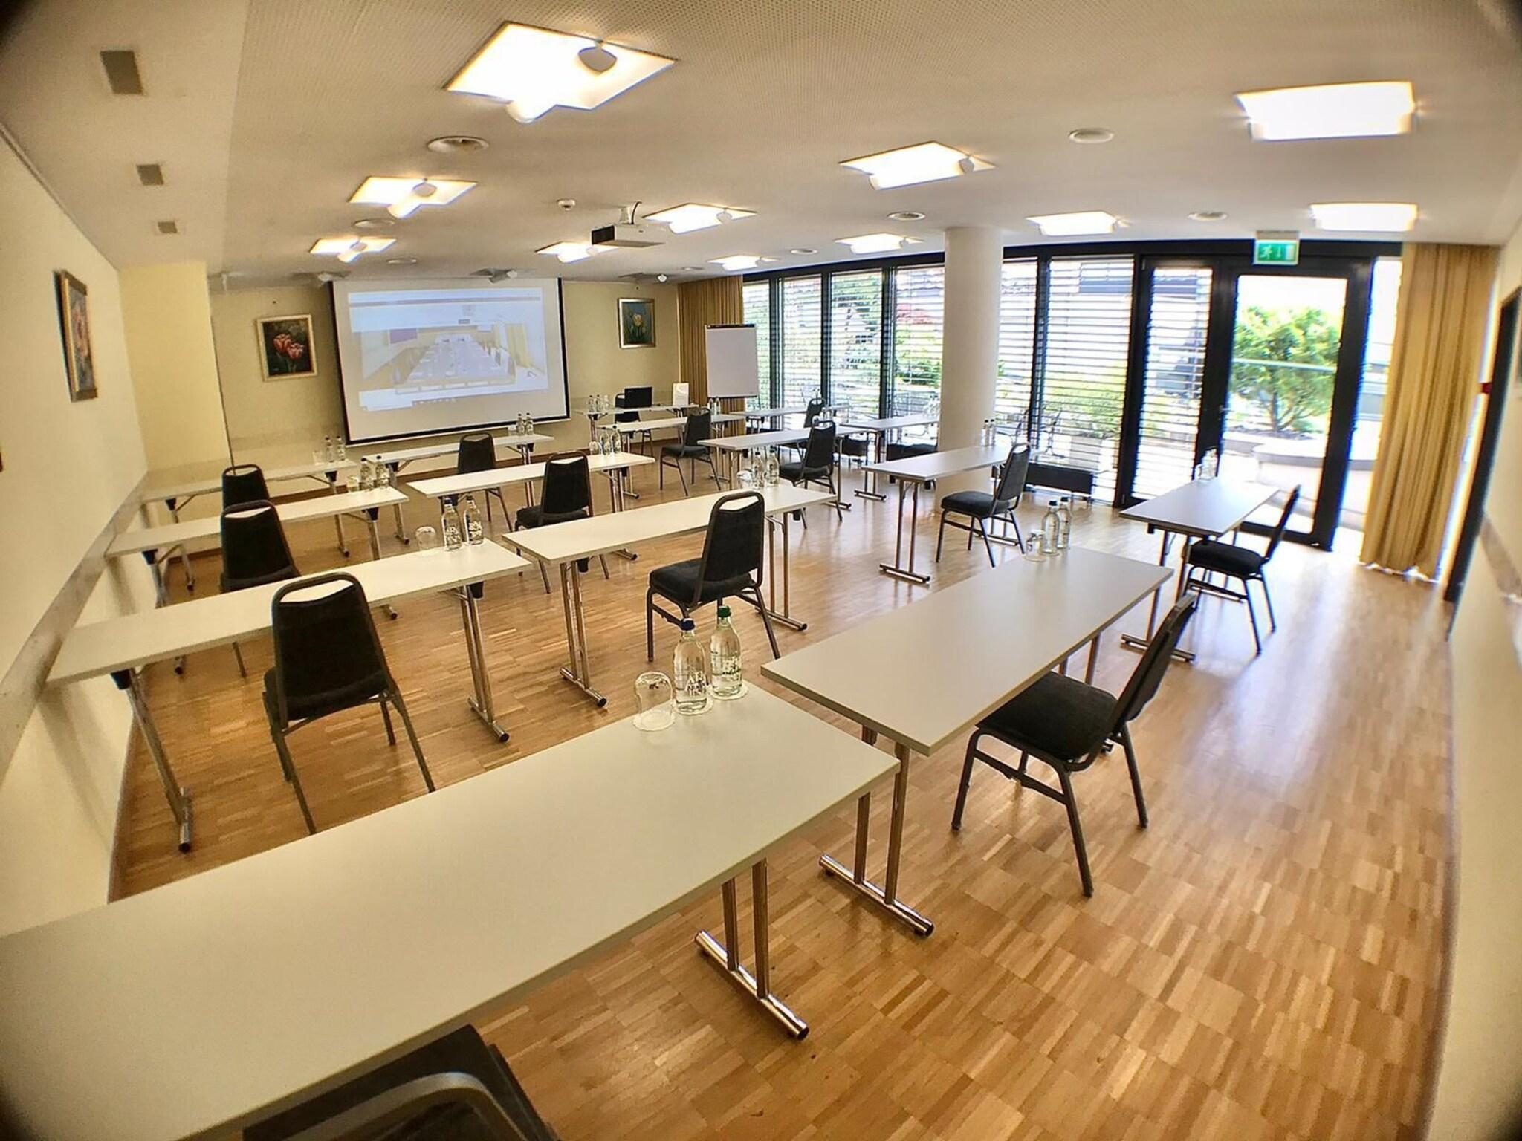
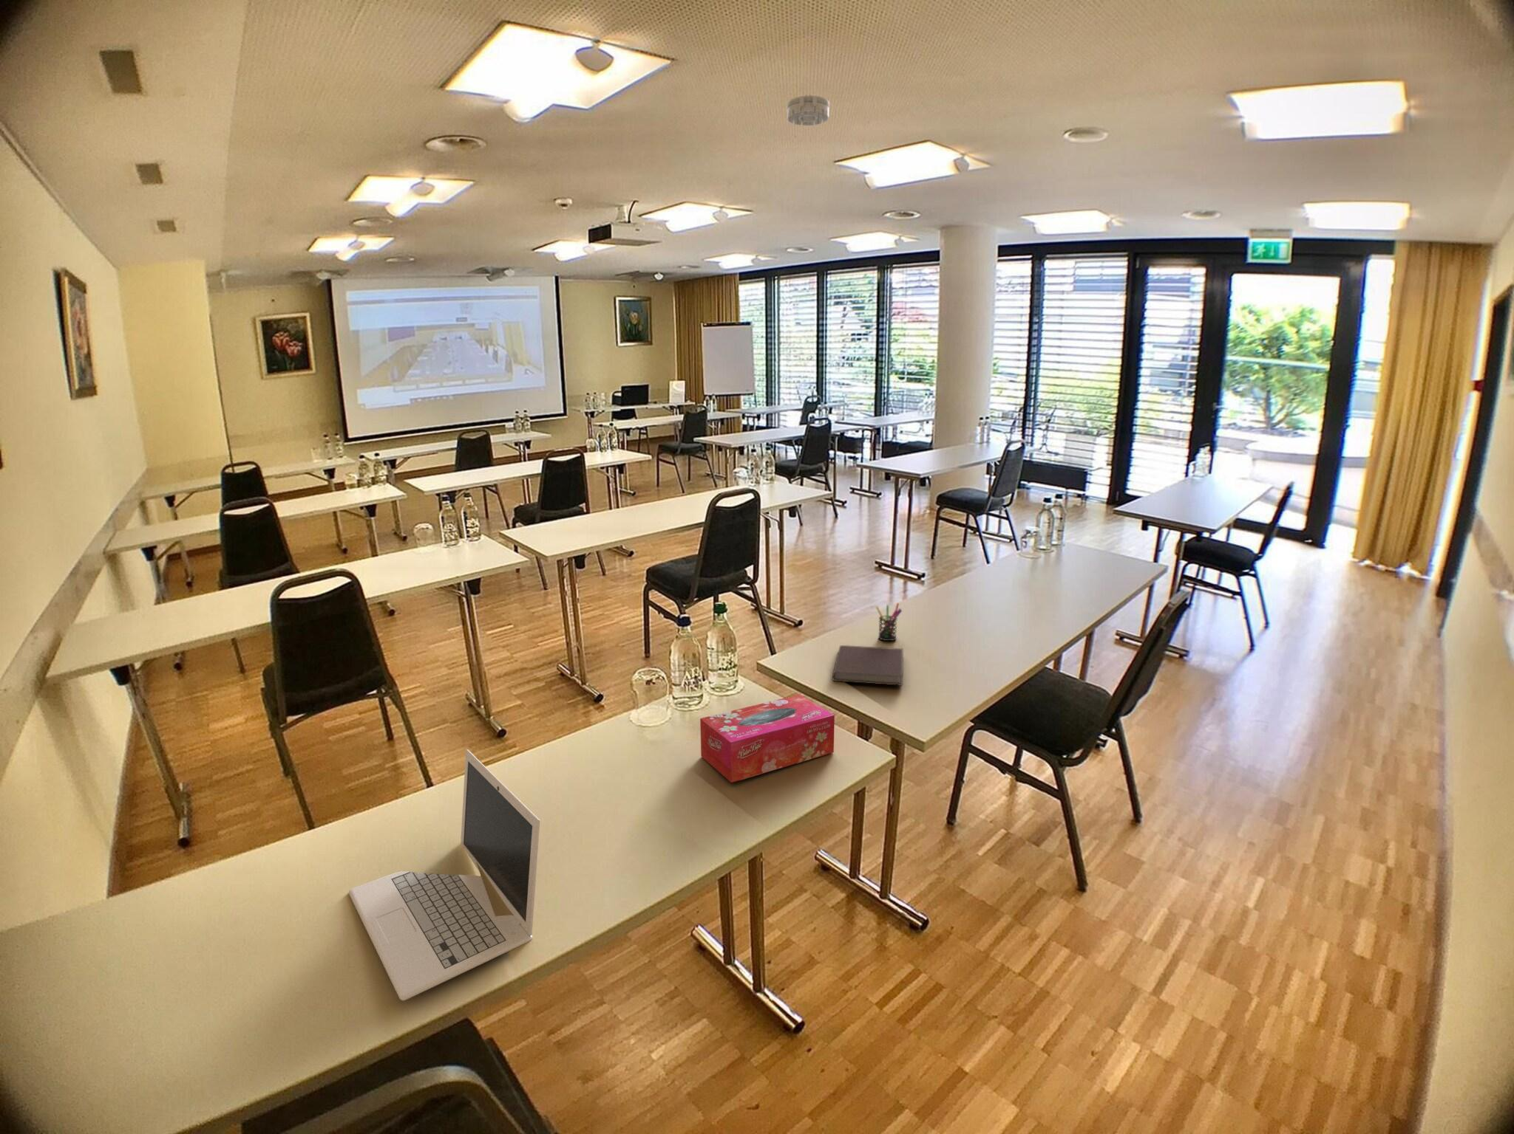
+ notebook [832,644,904,686]
+ smoke detector [787,94,830,126]
+ pen holder [875,603,902,642]
+ laptop [348,748,541,1001]
+ tissue box [700,694,836,784]
